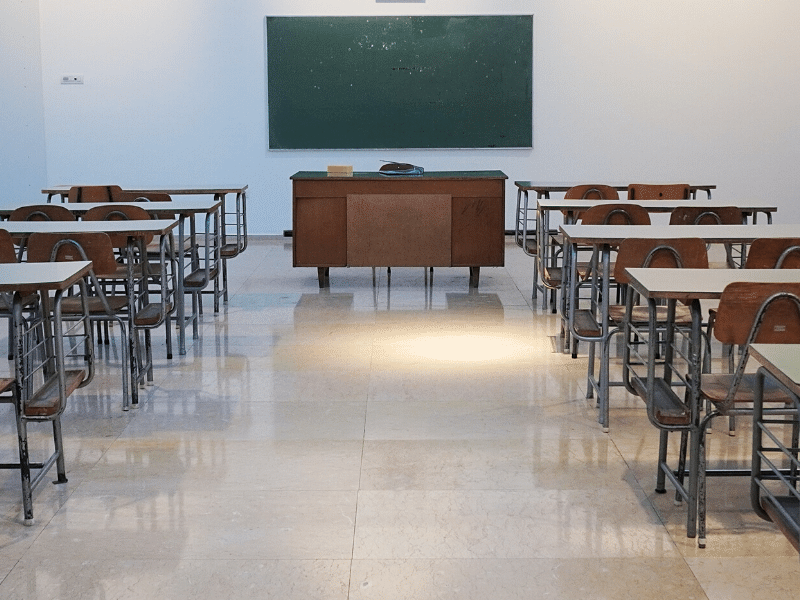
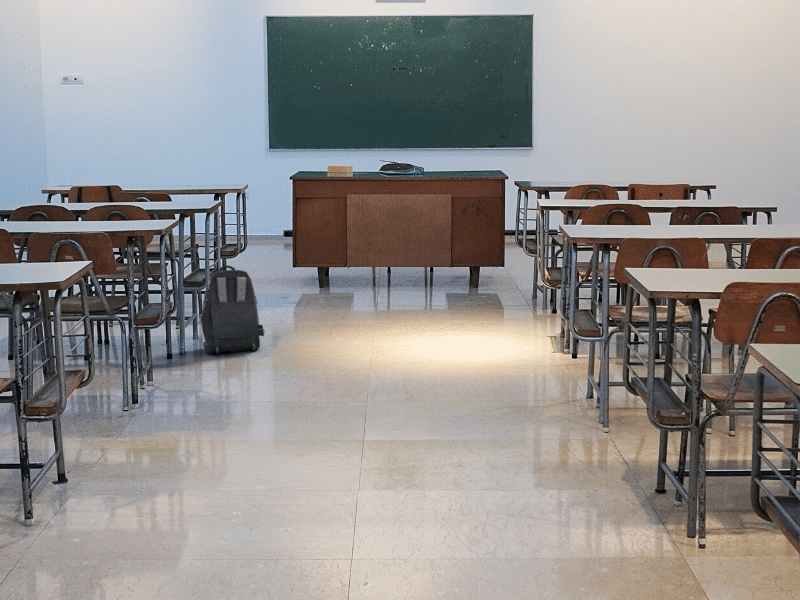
+ backpack [200,264,266,355]
